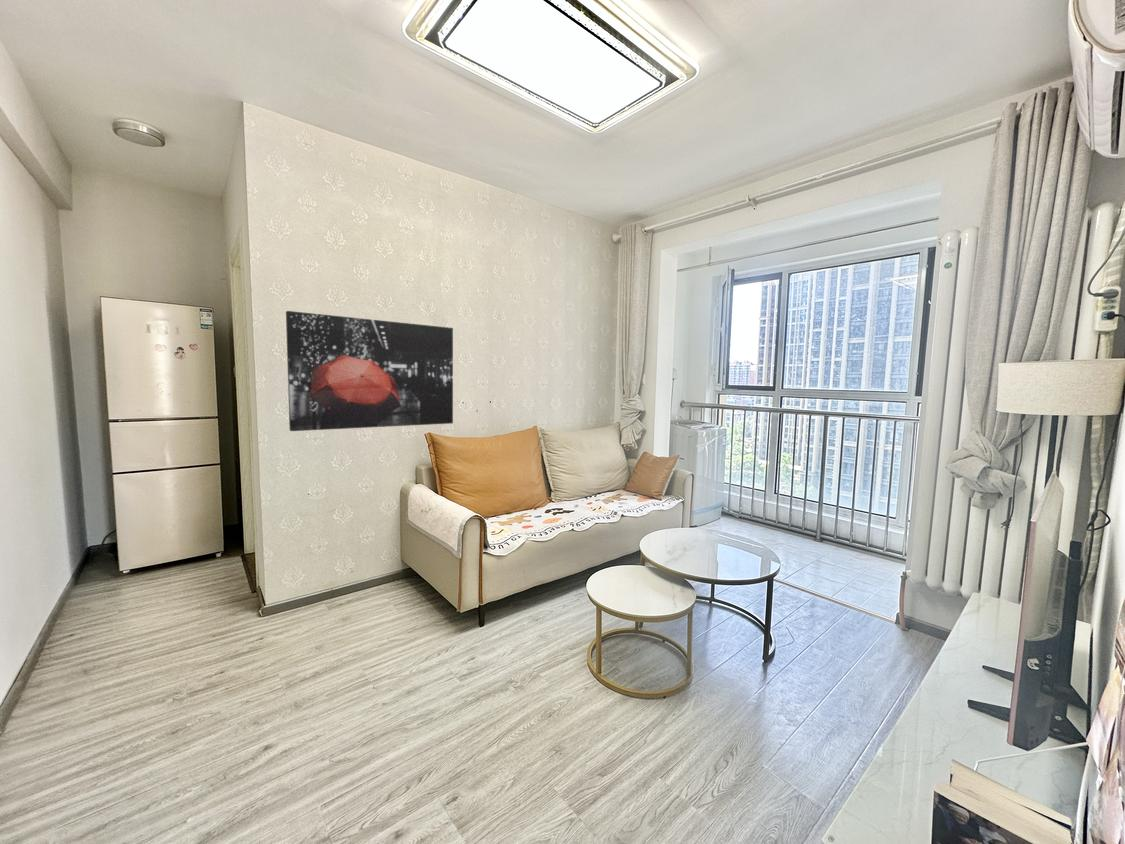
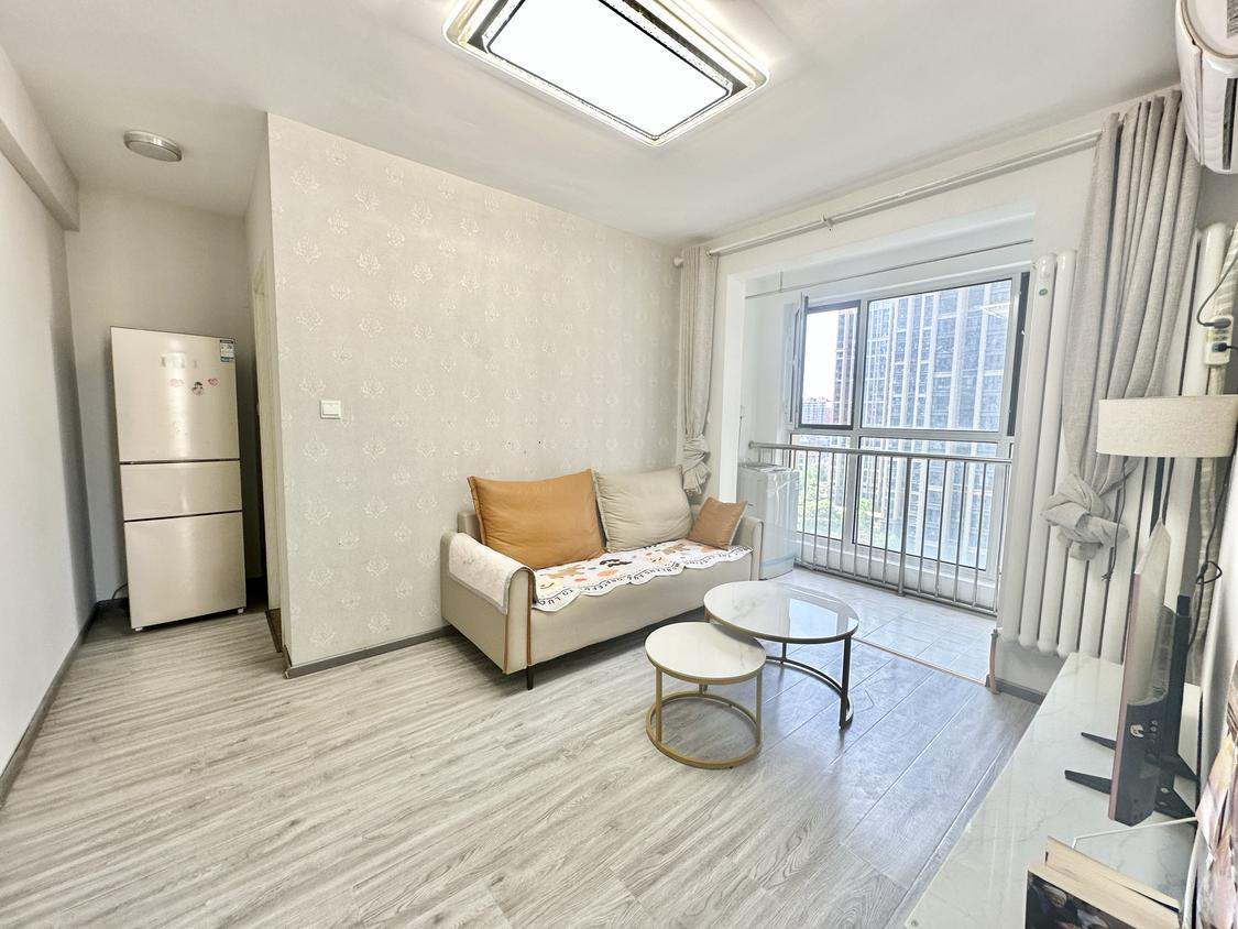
- wall art [285,310,454,432]
